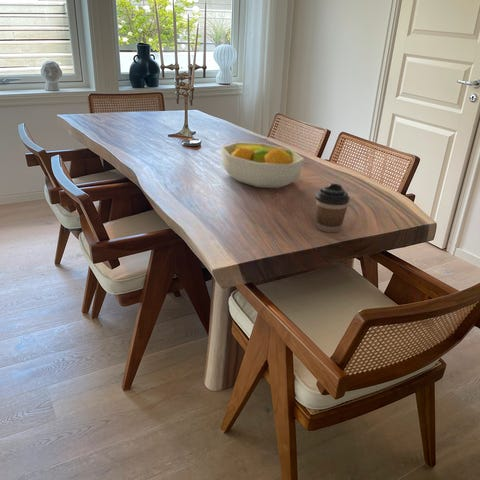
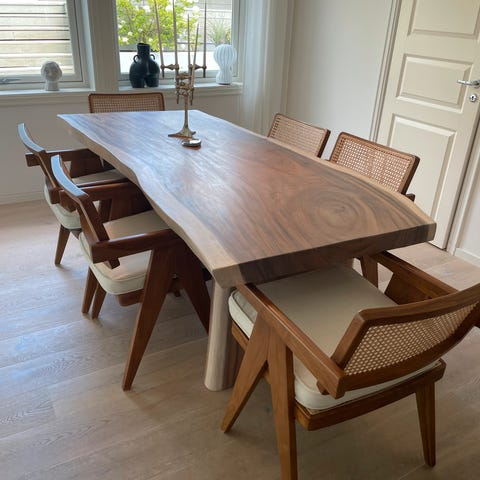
- coffee cup [315,182,351,233]
- fruit bowl [220,141,305,189]
